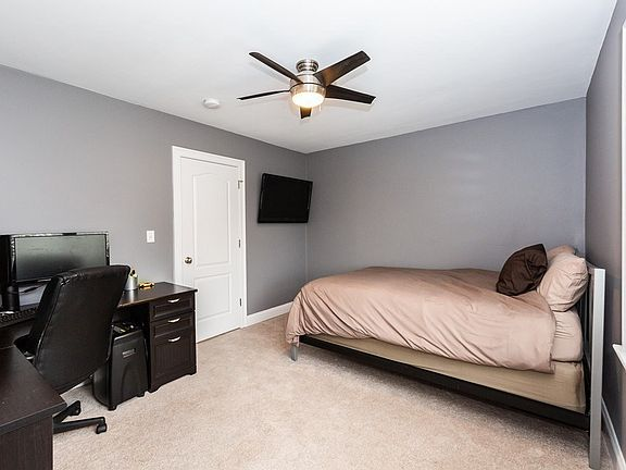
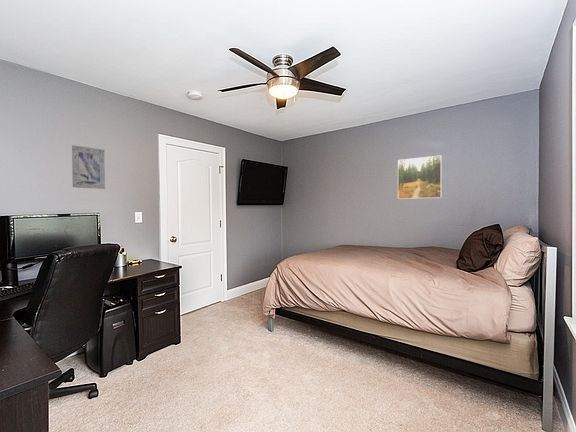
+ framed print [397,154,443,200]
+ wall art [71,144,106,190]
